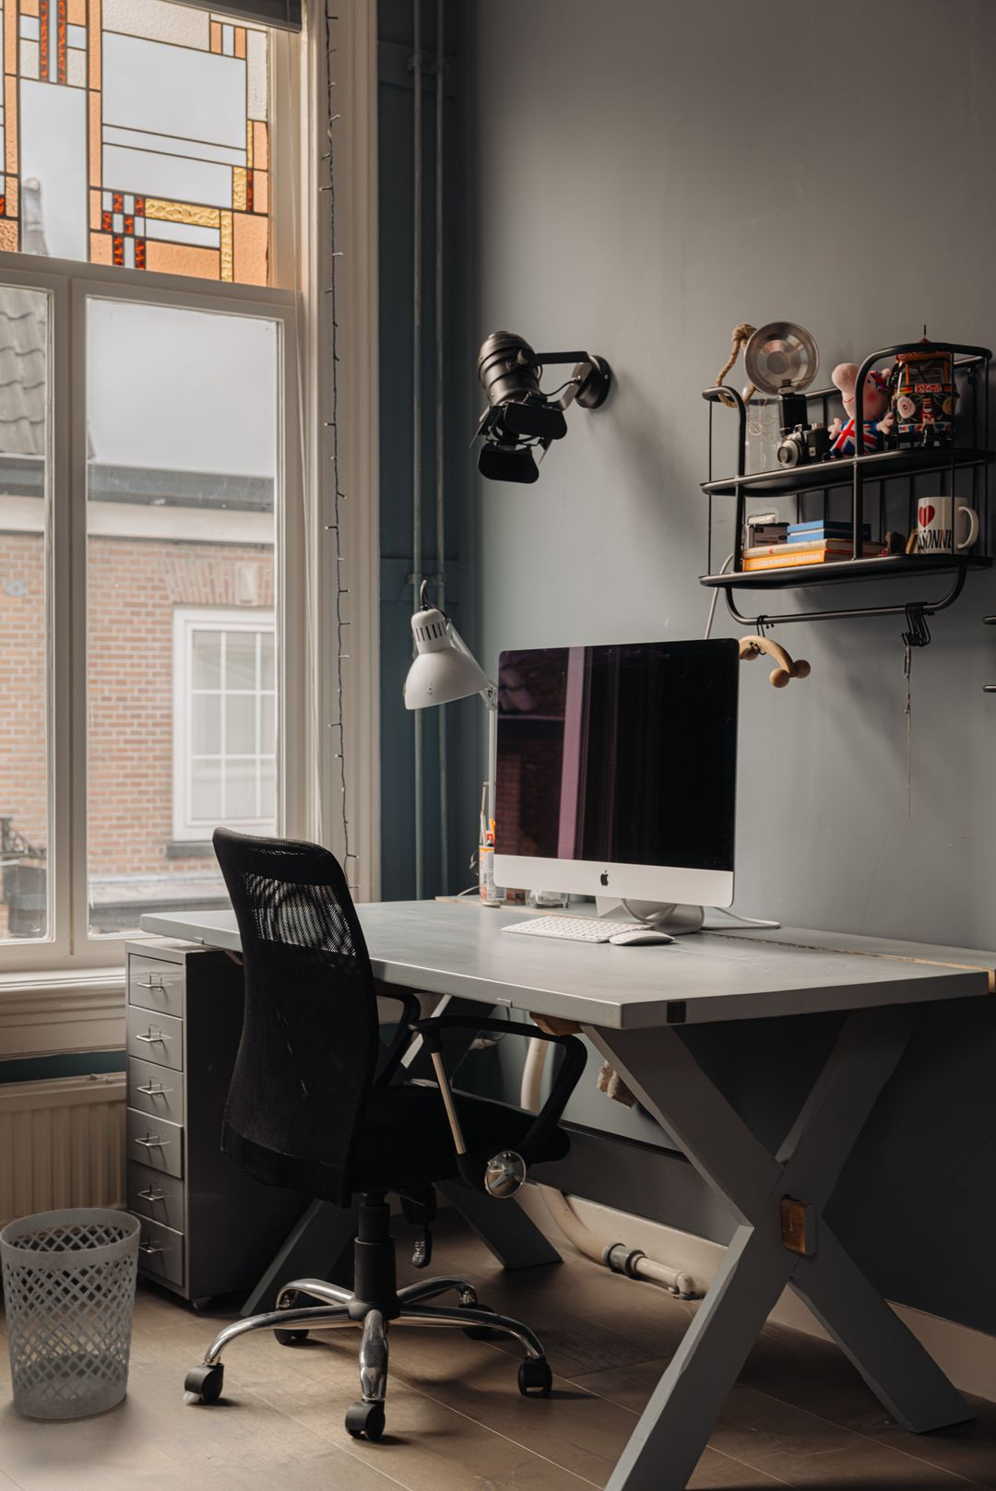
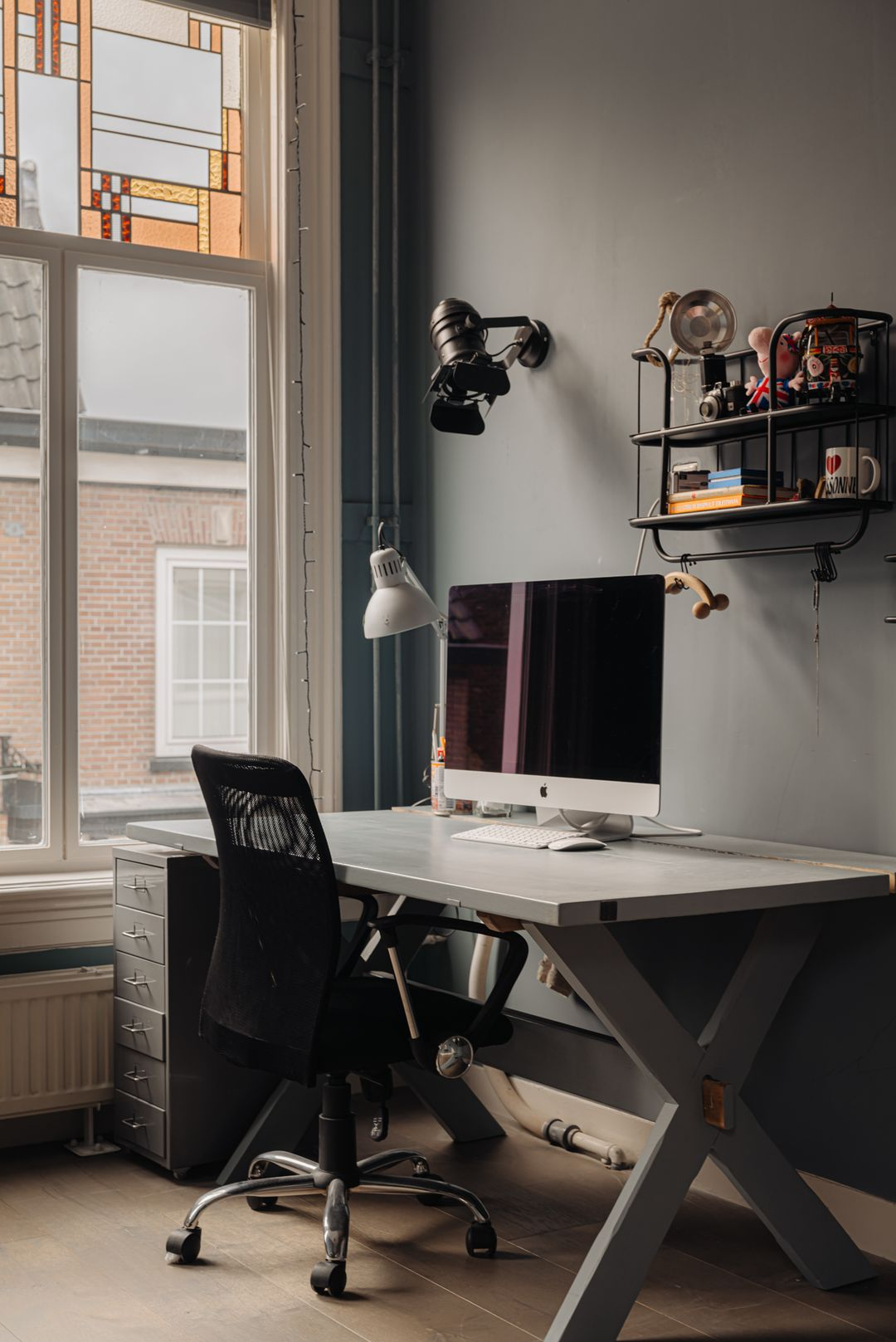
- wastebasket [0,1207,142,1420]
